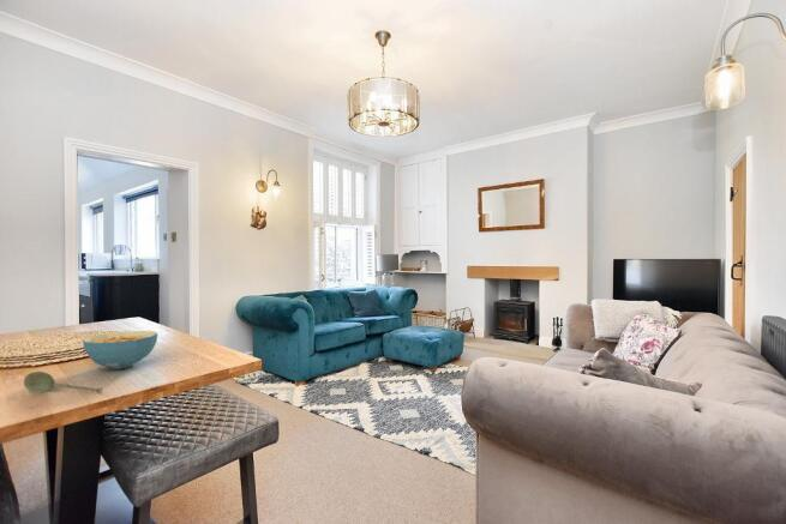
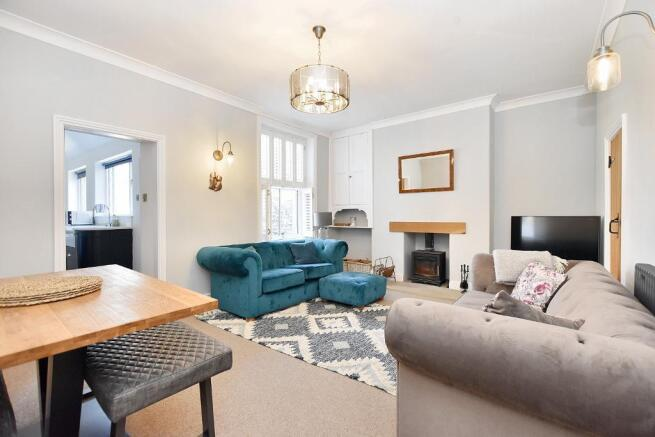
- soupspoon [23,371,104,394]
- cereal bowl [82,330,158,371]
